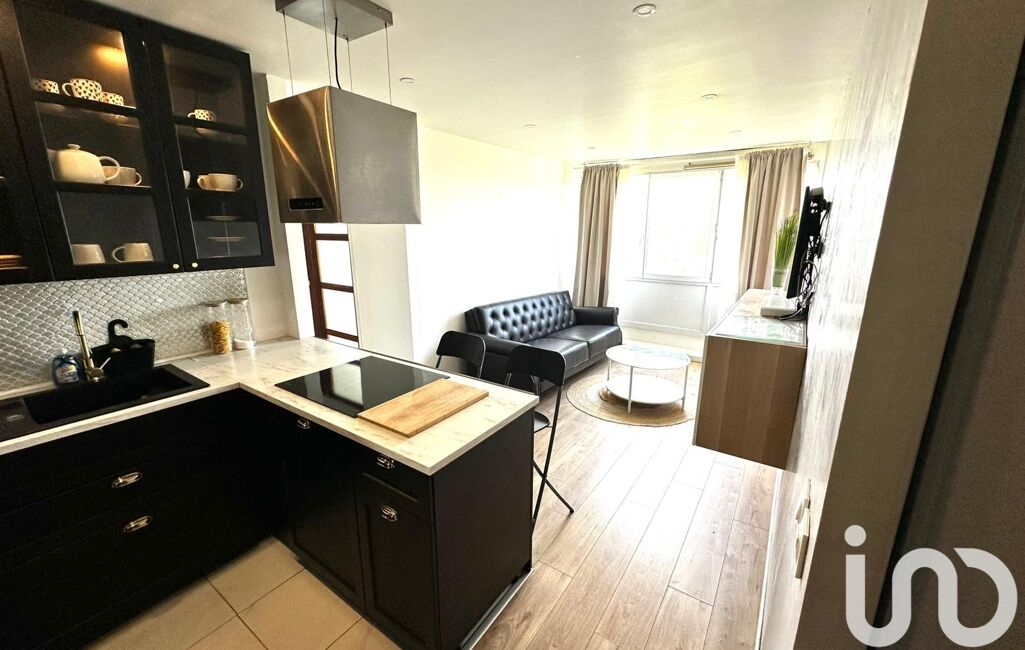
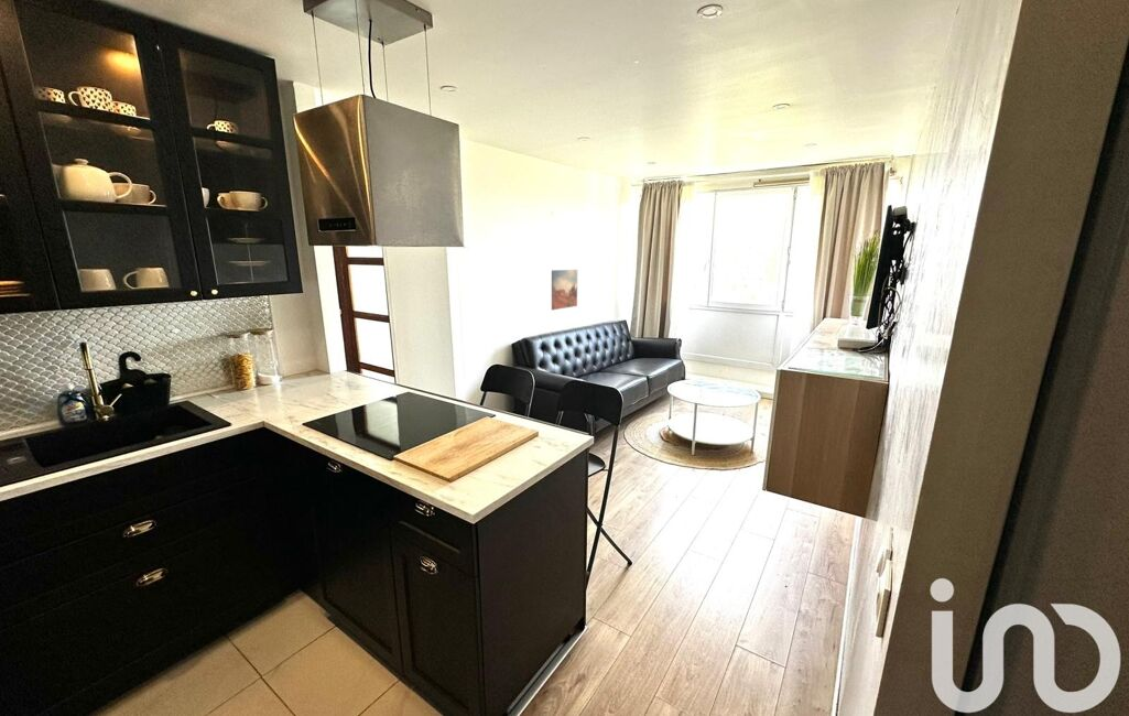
+ wall art [551,269,578,311]
